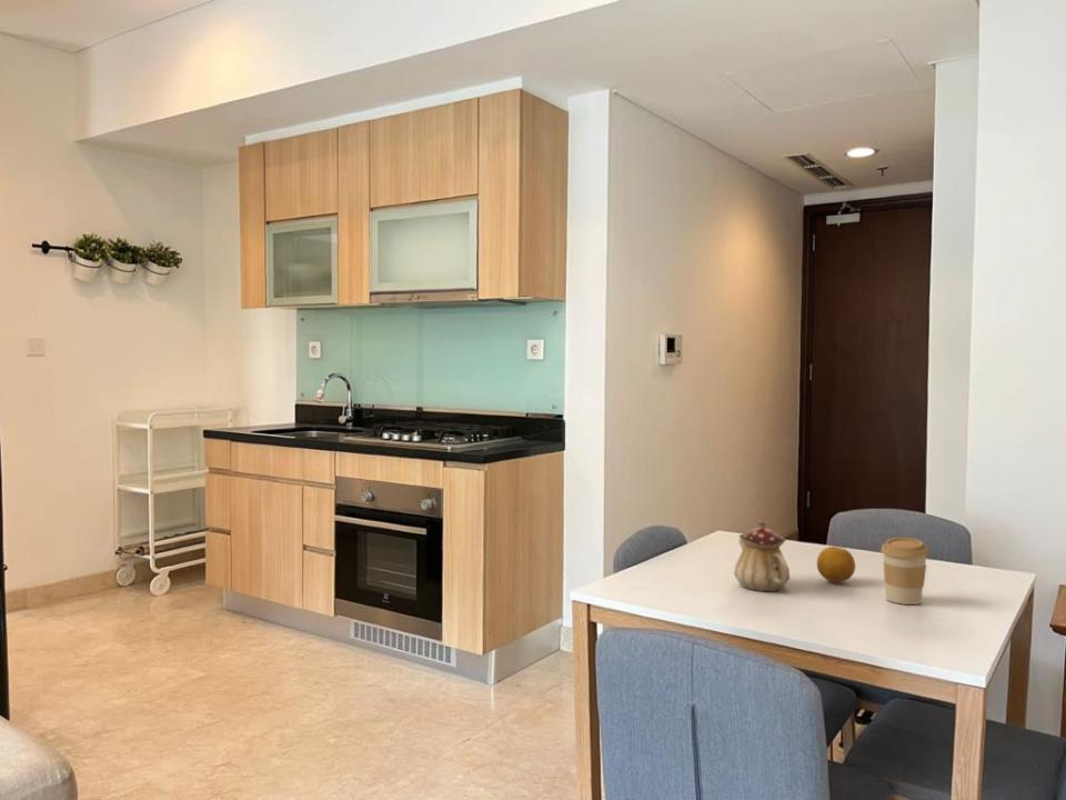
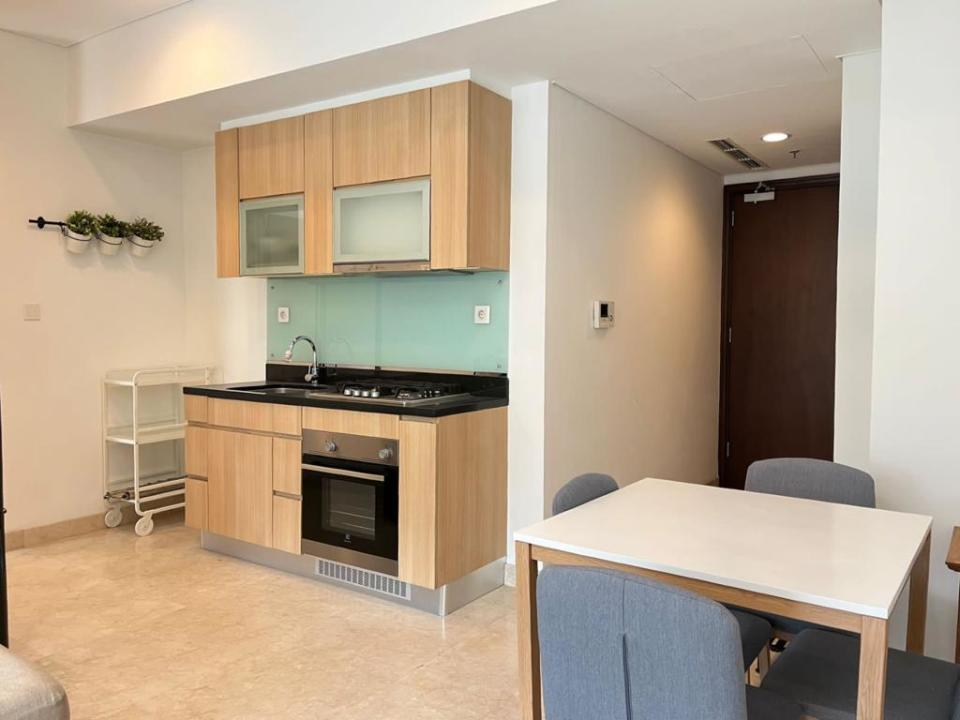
- teapot [733,519,791,592]
- fruit [816,546,856,583]
- coffee cup [881,537,929,606]
